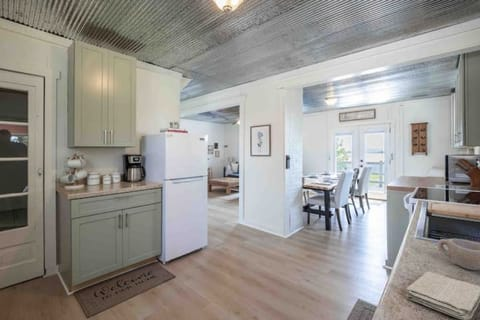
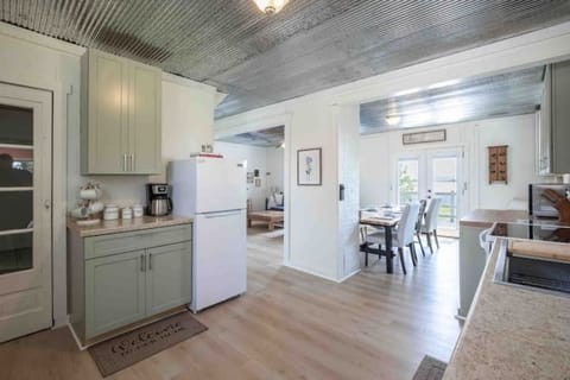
- washcloth [405,271,480,320]
- cup [437,238,480,271]
